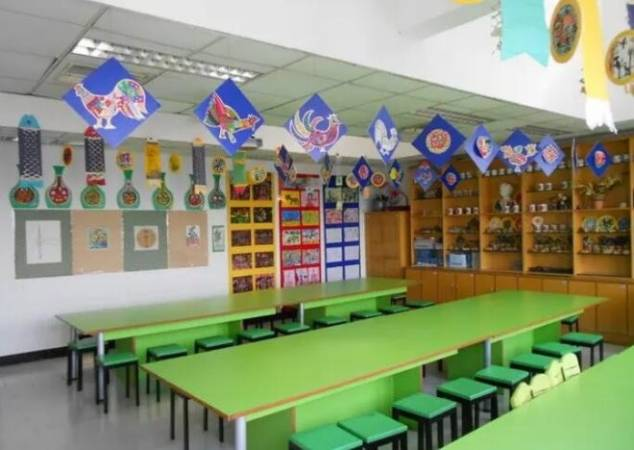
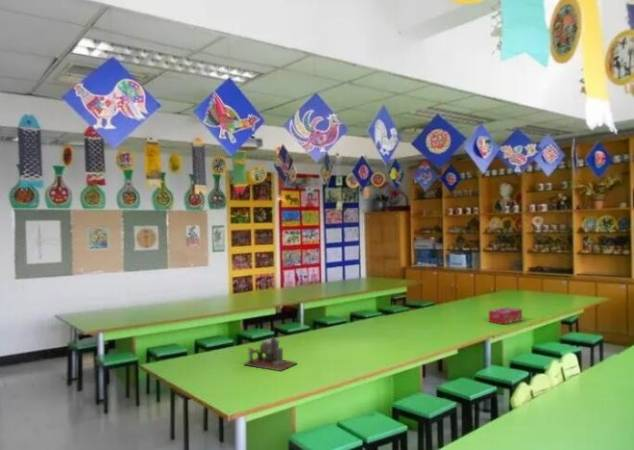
+ desk organizer [243,335,298,372]
+ tissue box [488,306,523,325]
